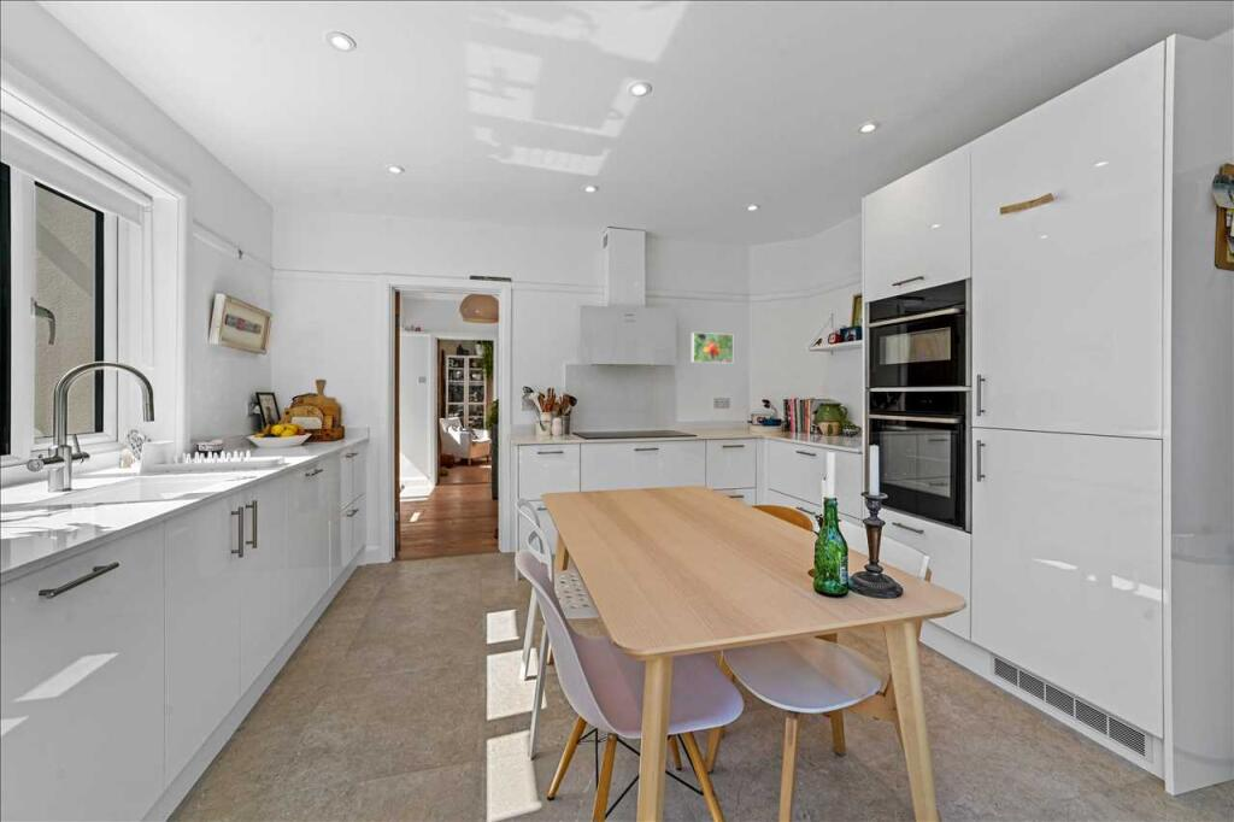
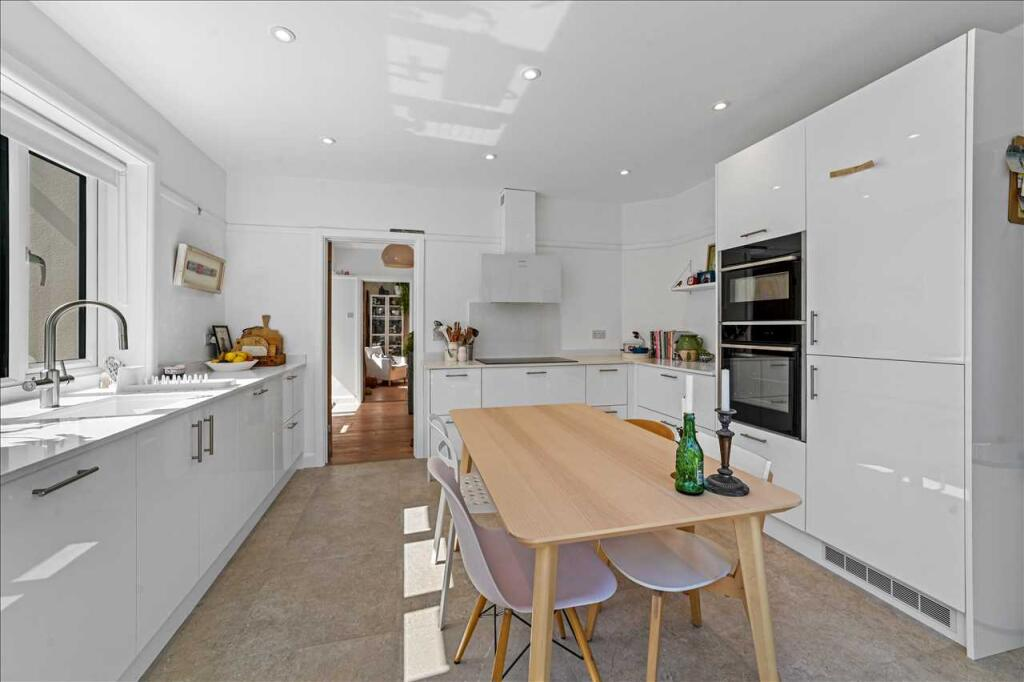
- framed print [691,331,734,365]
